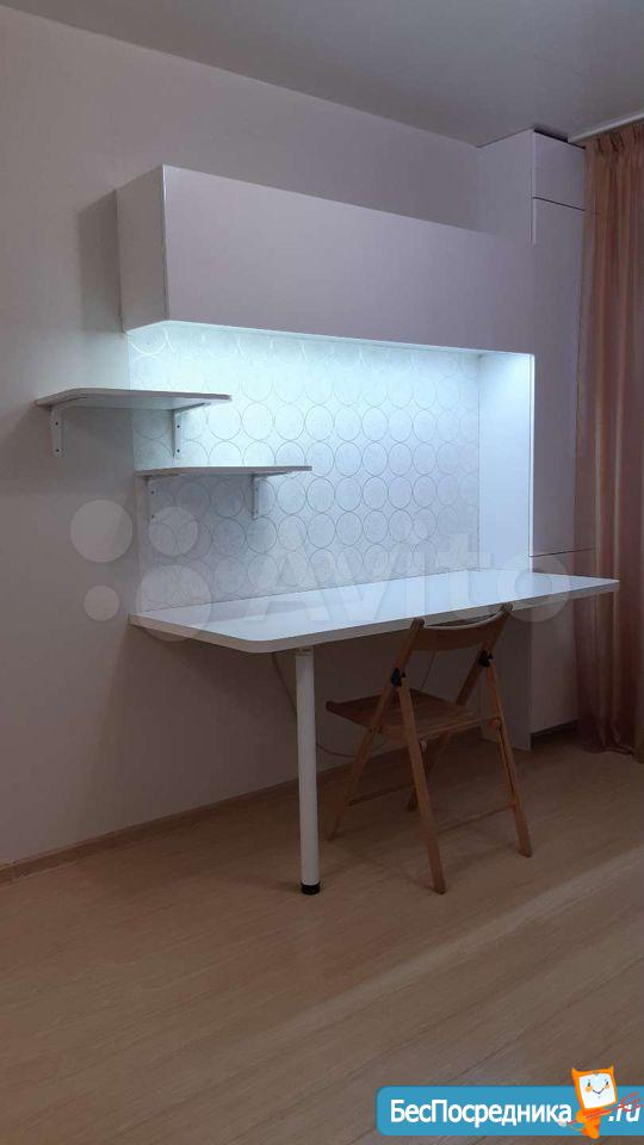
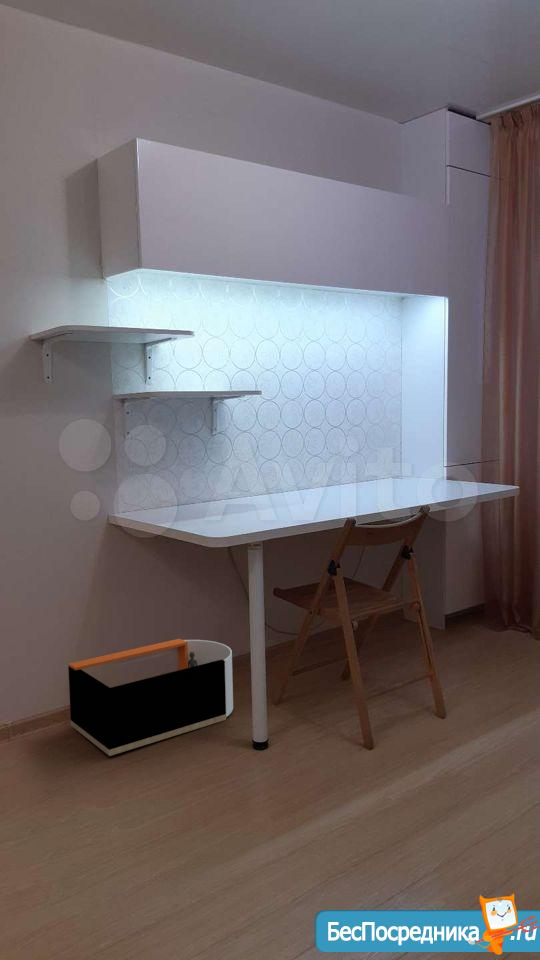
+ storage bin [67,638,234,757]
